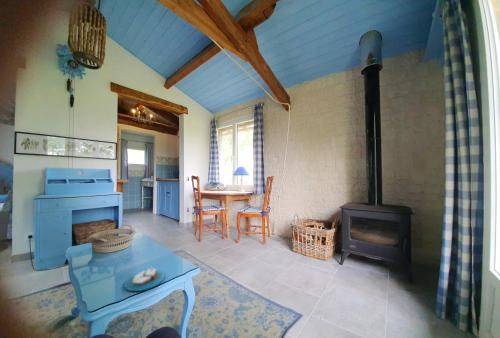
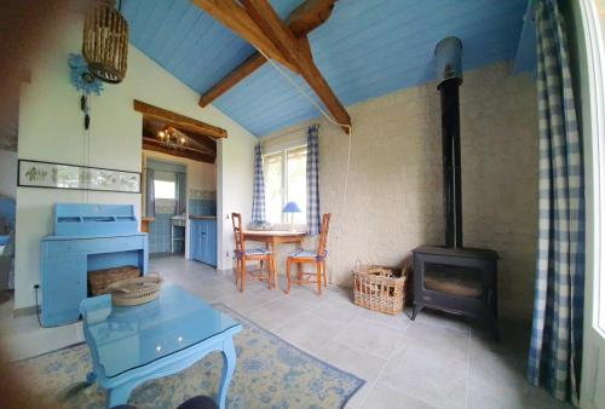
- candle [123,267,166,292]
